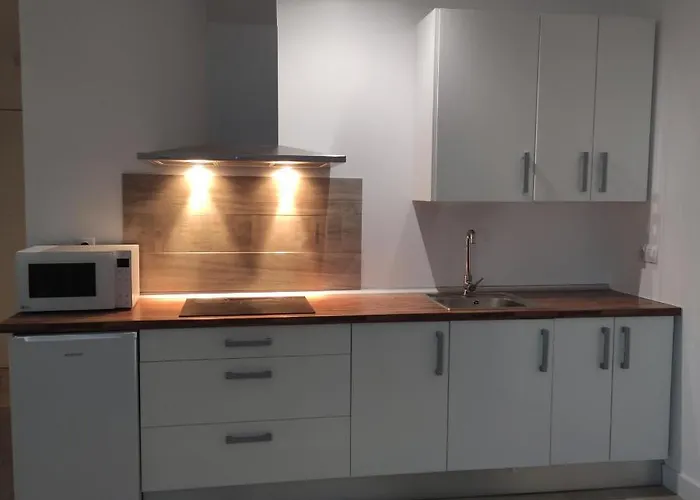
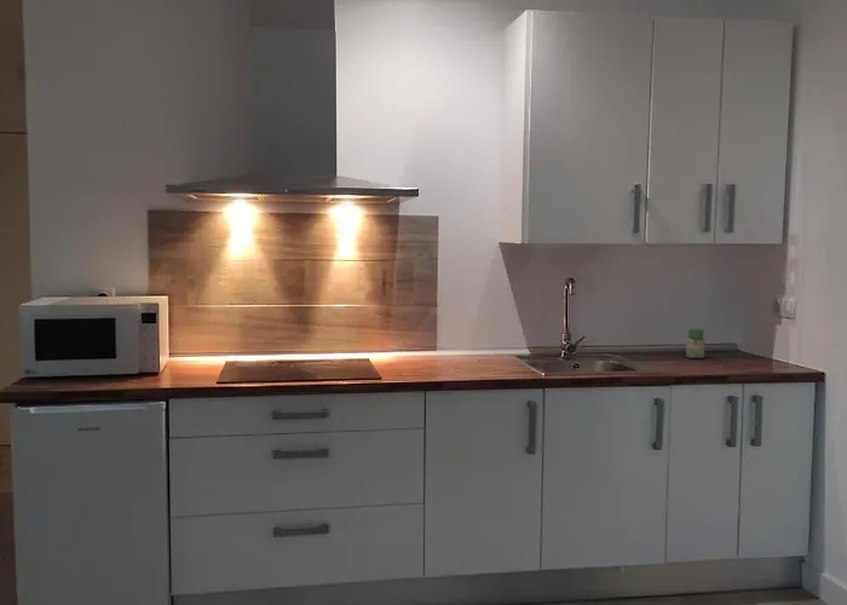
+ jar [685,328,707,359]
